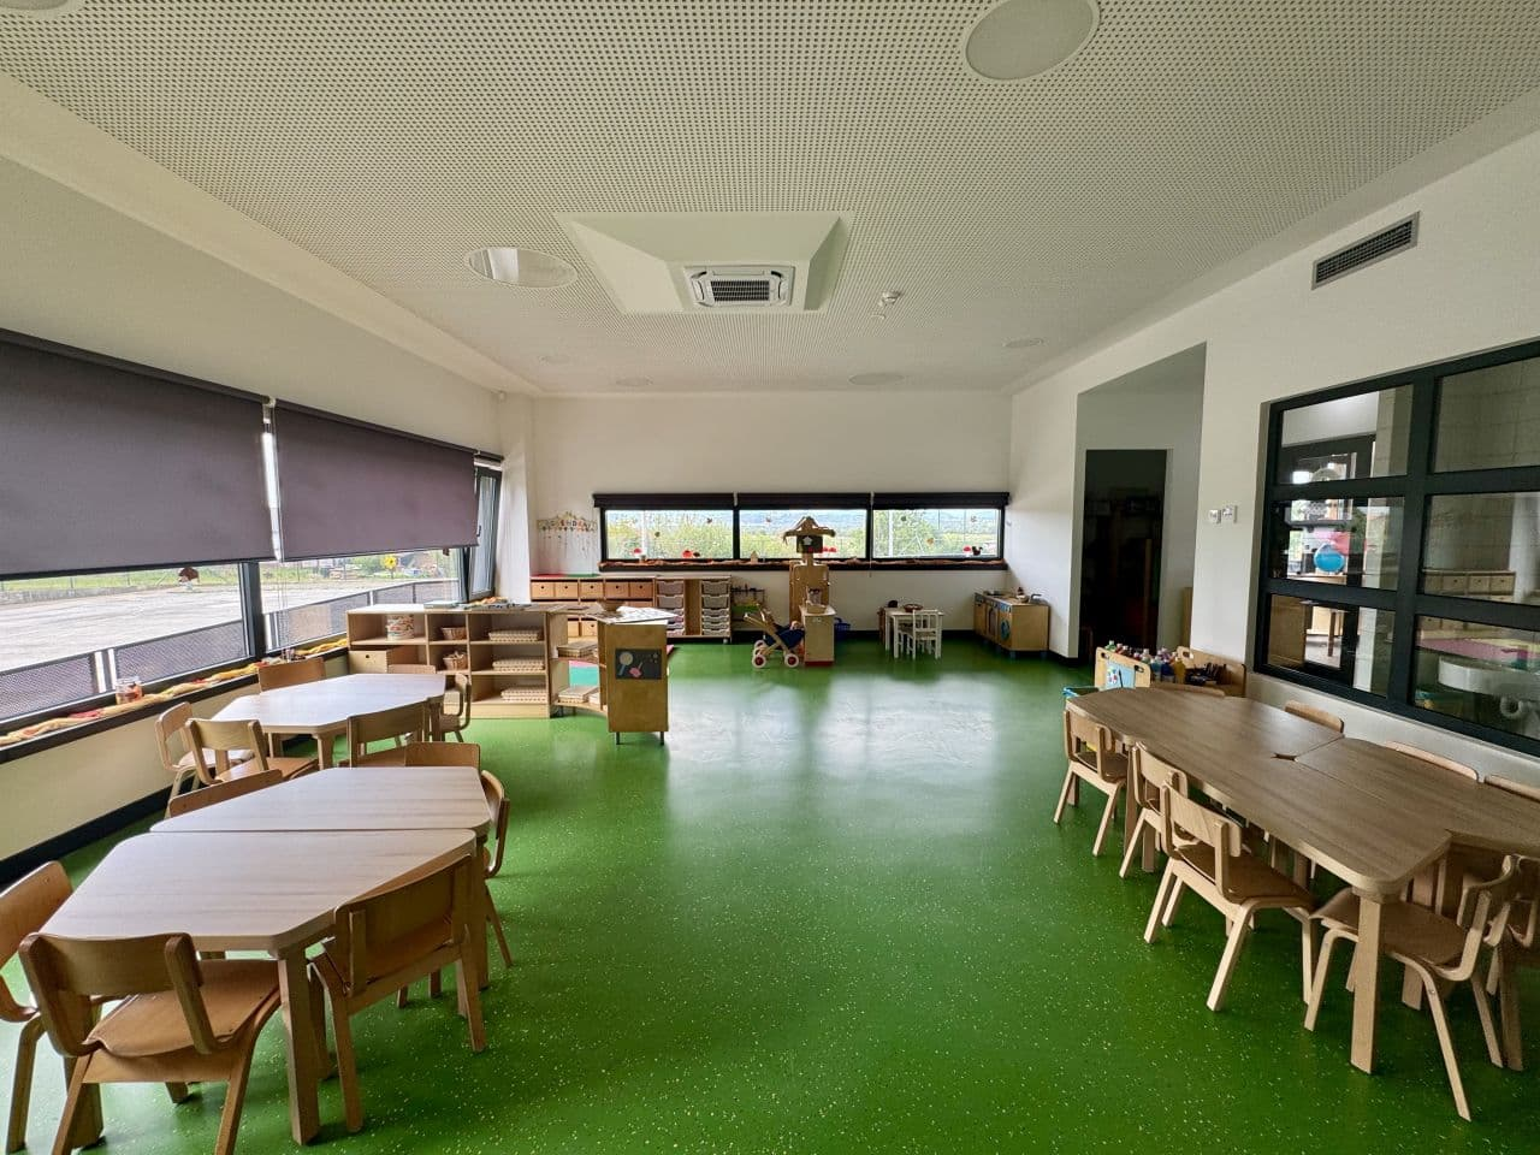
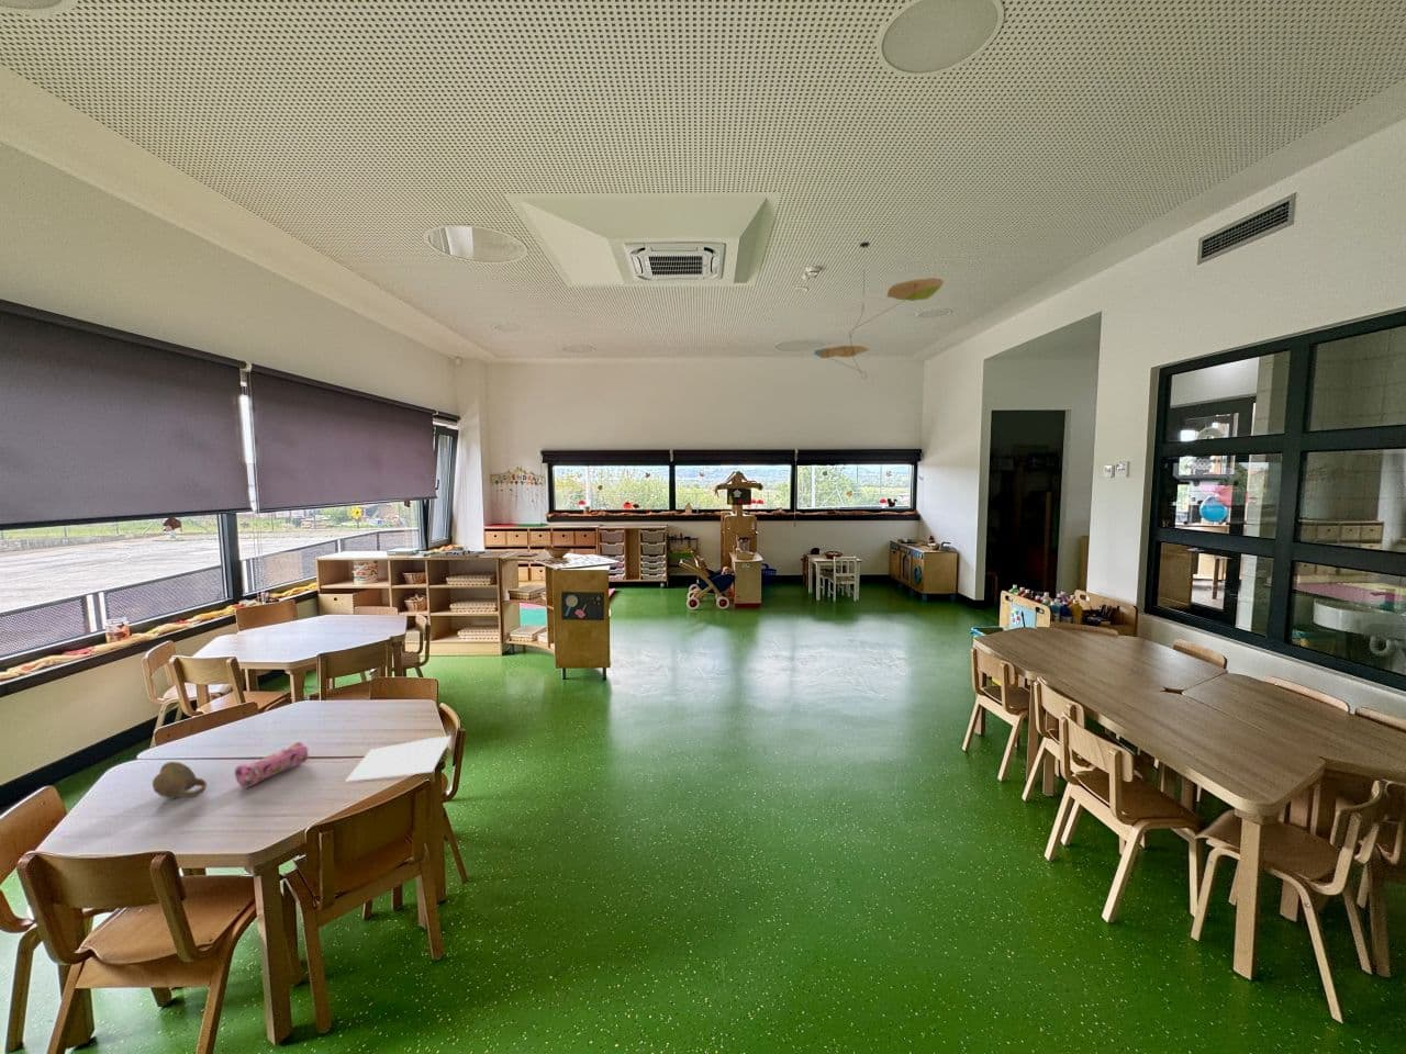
+ paper sheet [344,735,453,783]
+ pencil case [234,741,310,789]
+ cup [152,761,208,799]
+ ceiling mobile [813,240,944,380]
